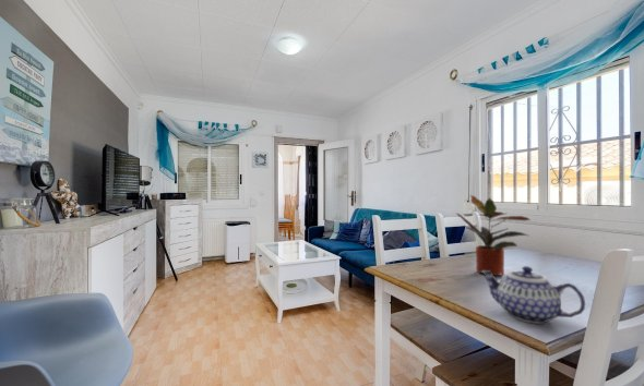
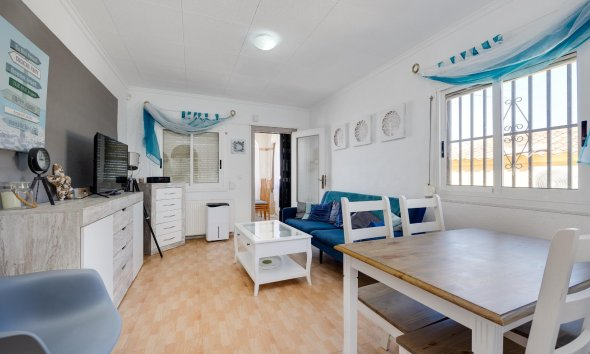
- potted plant [455,194,532,276]
- teapot [481,265,586,325]
